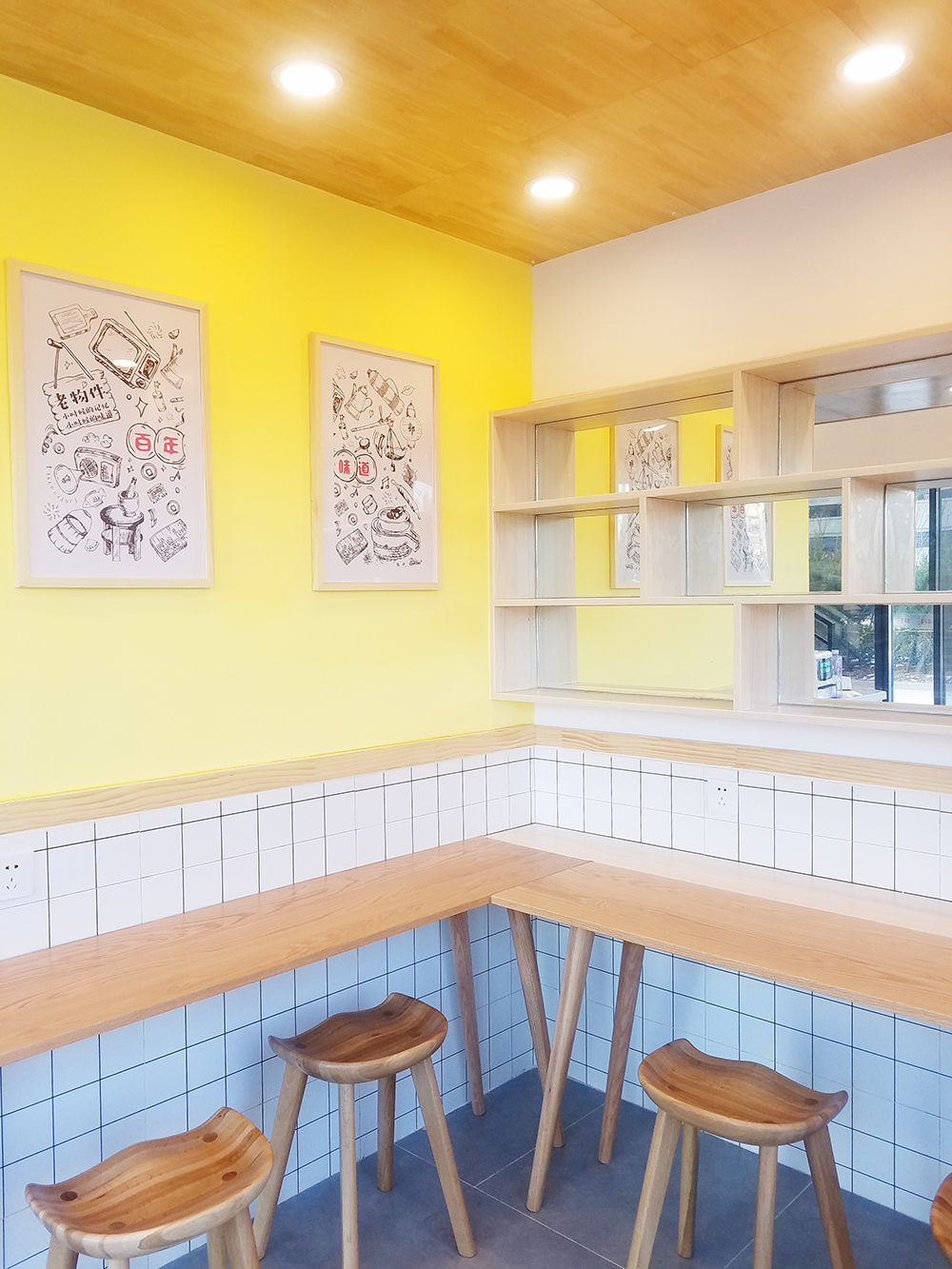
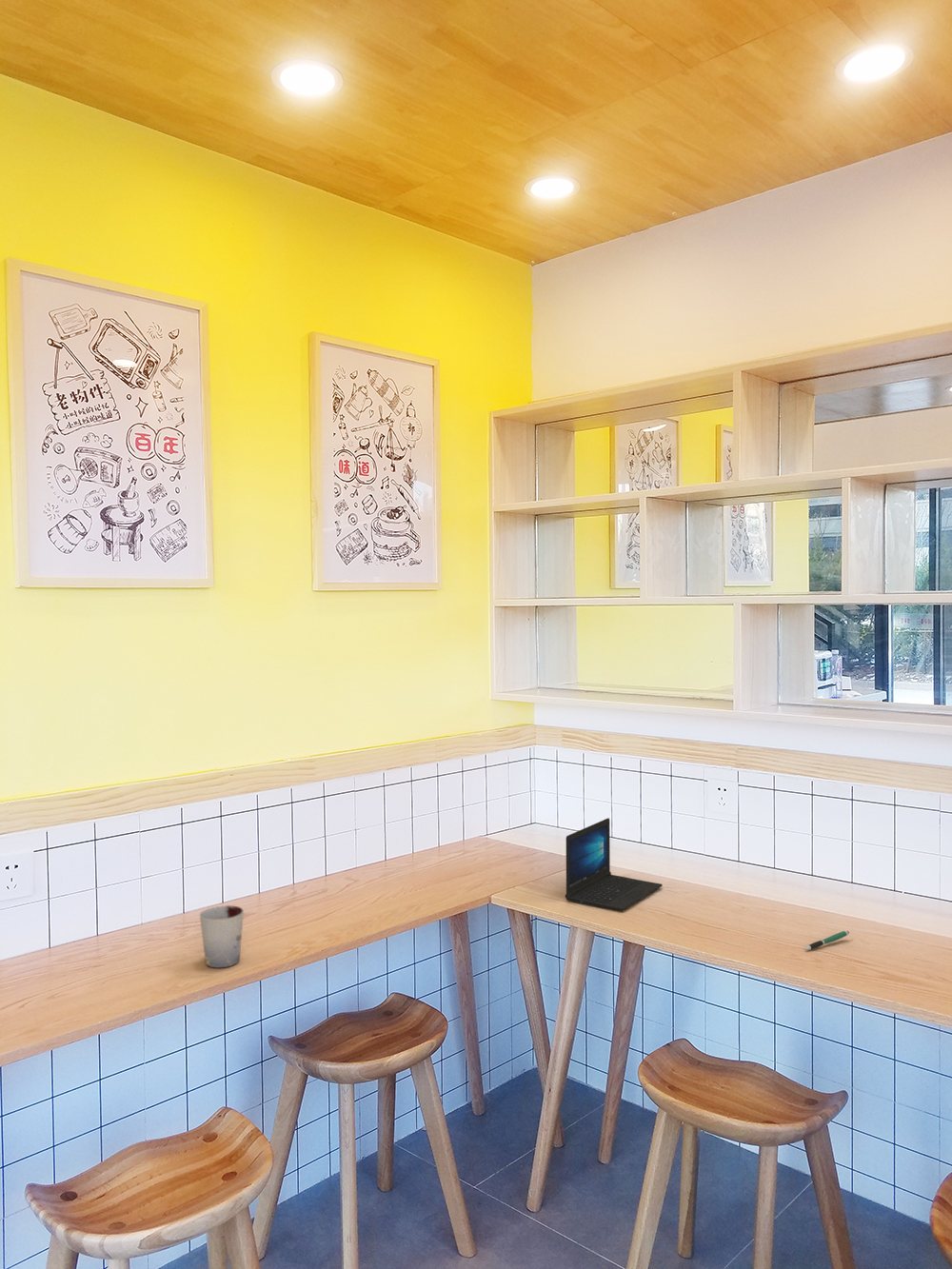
+ cup [199,904,245,968]
+ pen [803,930,850,951]
+ laptop [565,817,664,912]
